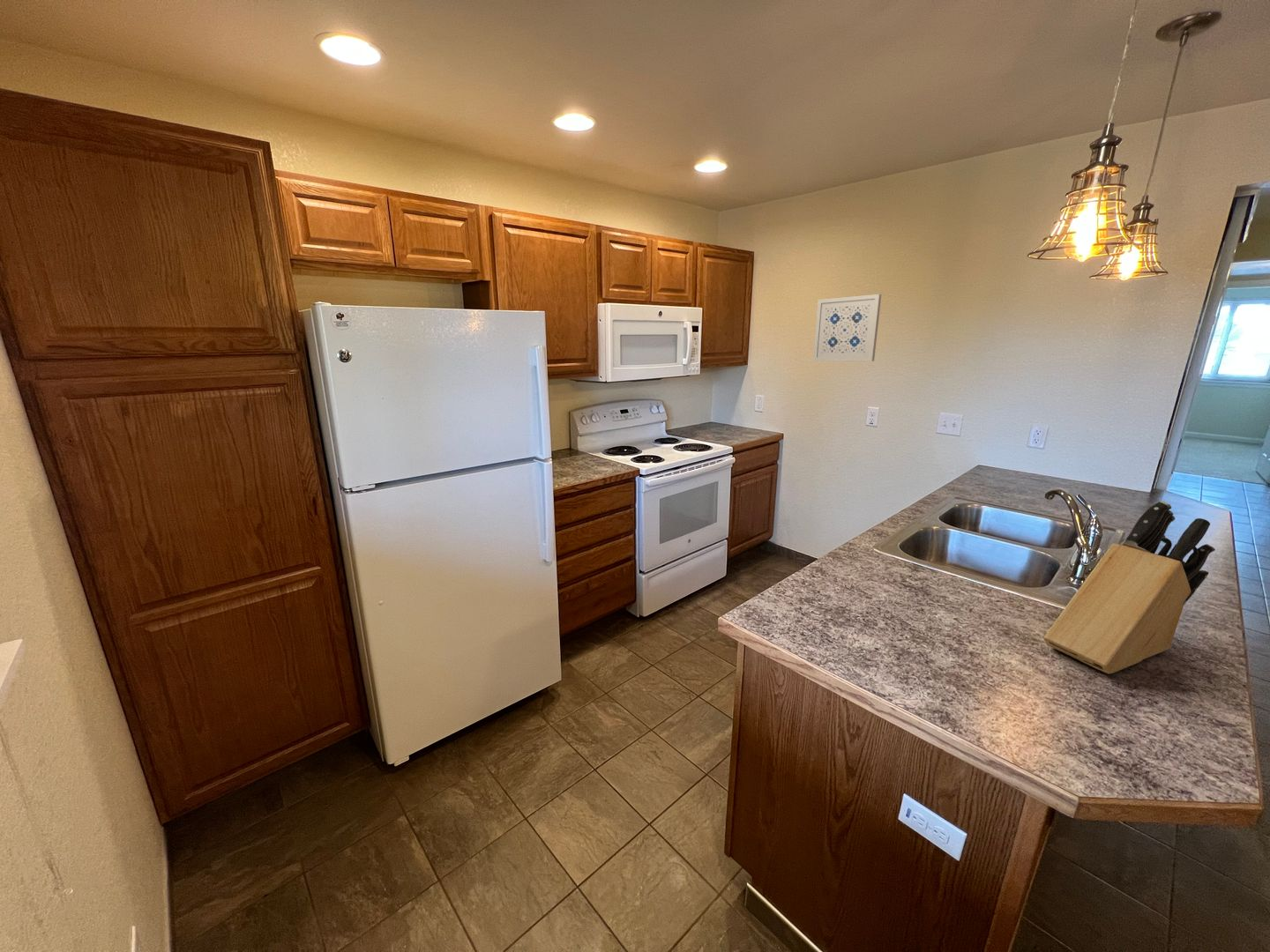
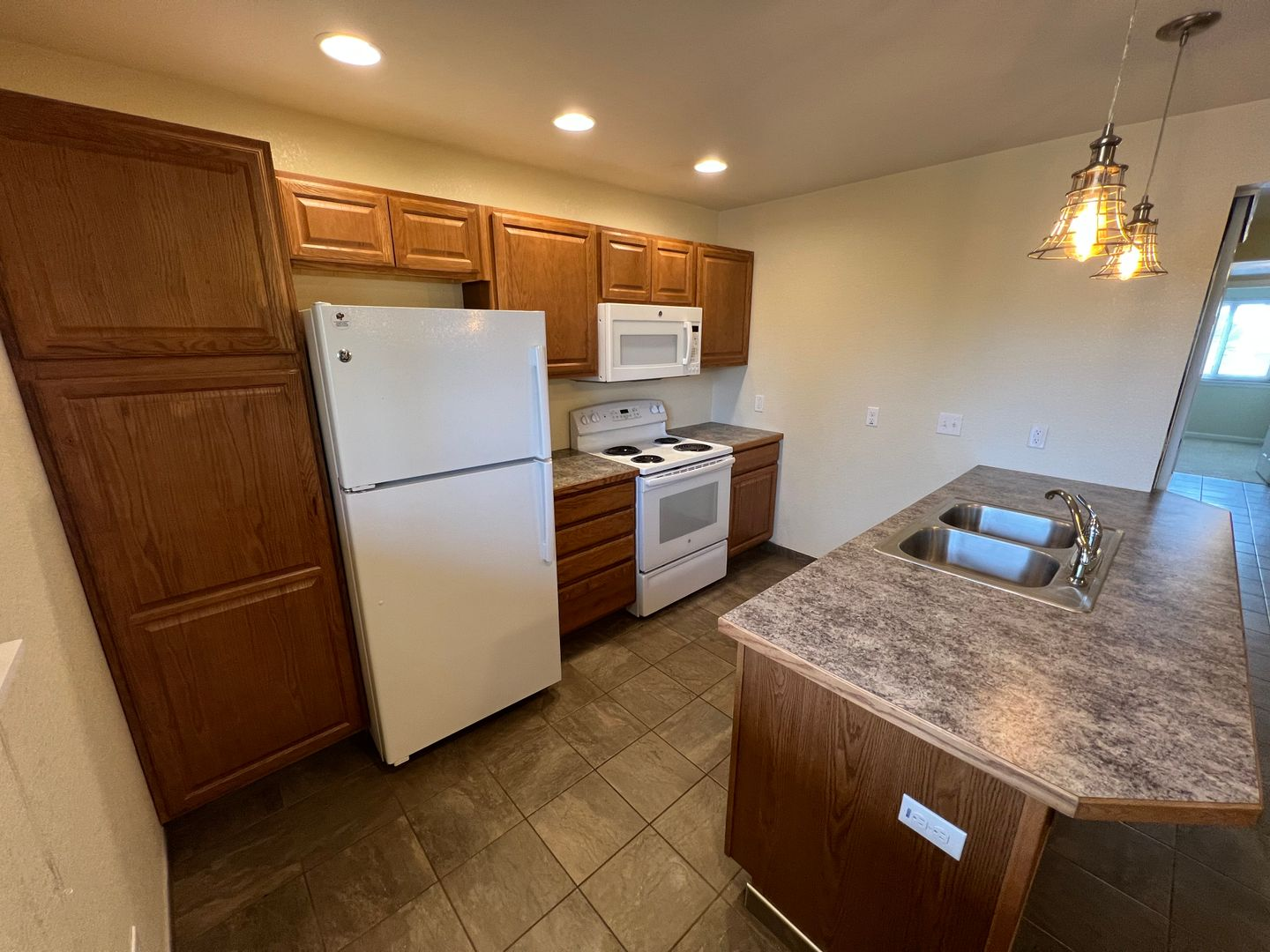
- knife block [1042,500,1216,674]
- wall art [812,294,882,362]
